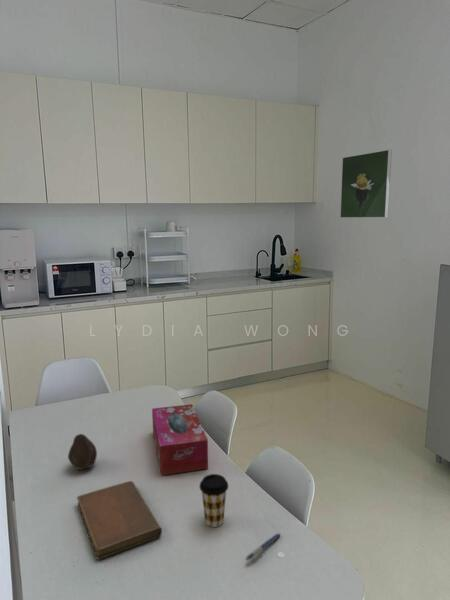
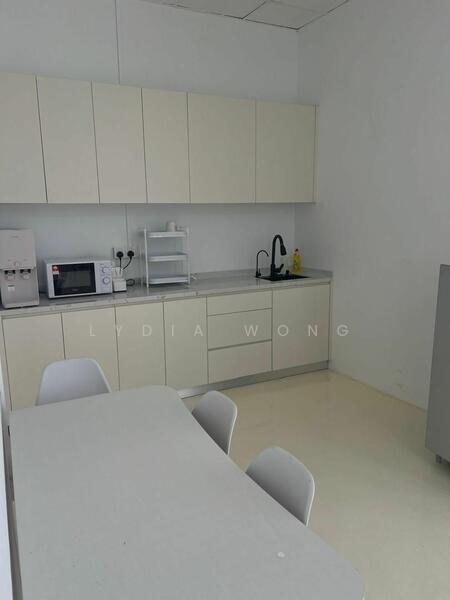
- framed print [339,149,393,219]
- notebook [76,480,163,560]
- pen [244,532,281,561]
- fruit [67,433,98,470]
- tissue box [151,403,209,476]
- coffee cup [199,473,229,528]
